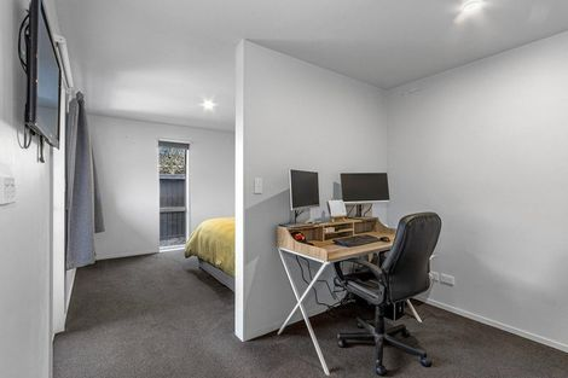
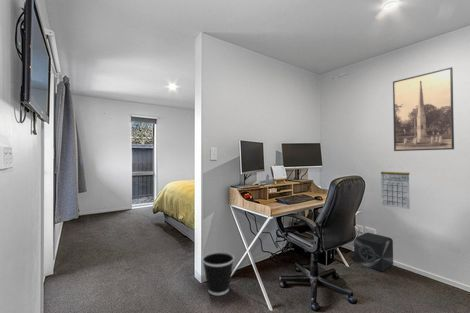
+ calendar [380,165,411,210]
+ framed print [392,66,455,152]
+ speaker [353,231,394,273]
+ wastebasket [201,250,235,296]
